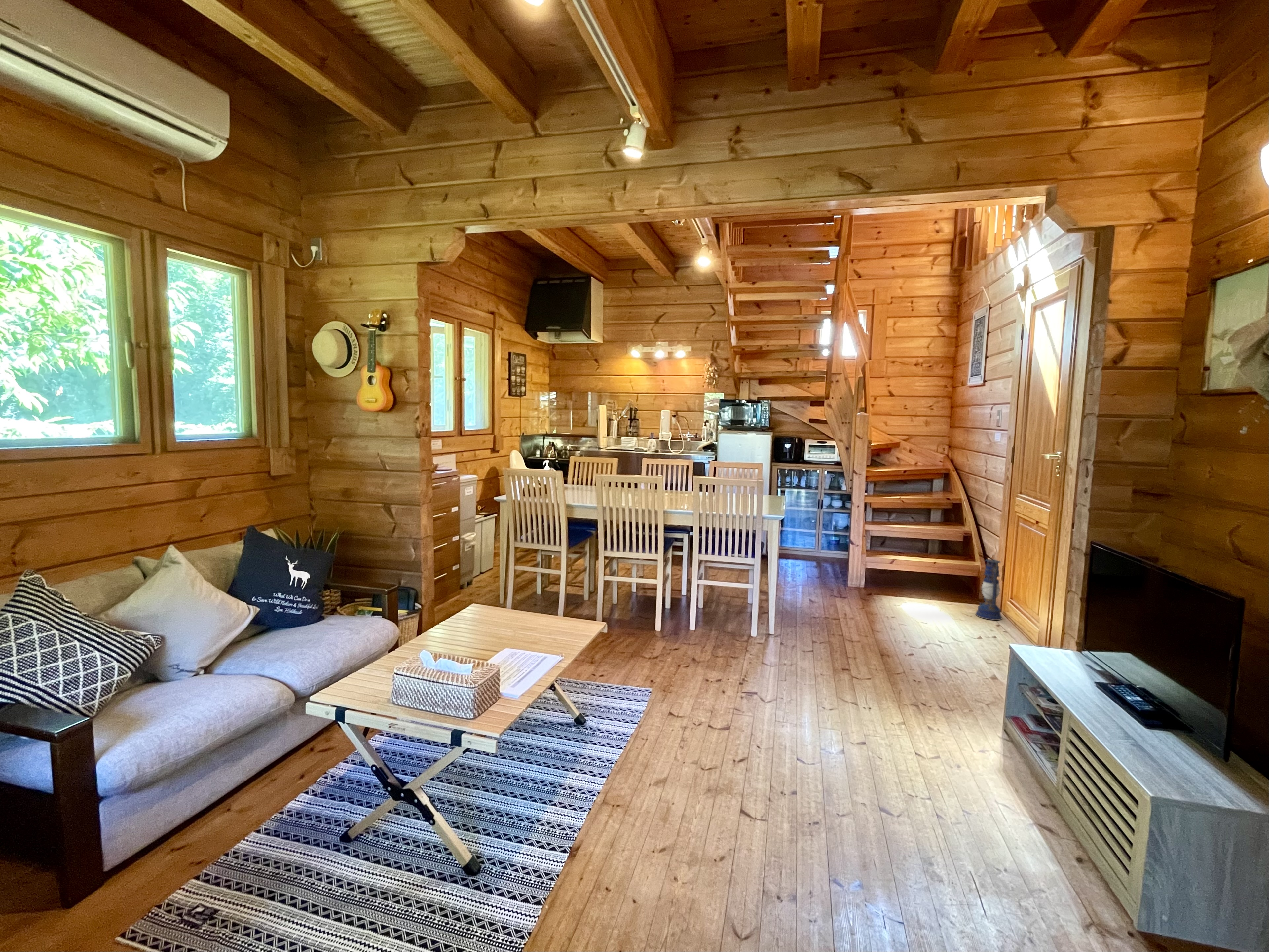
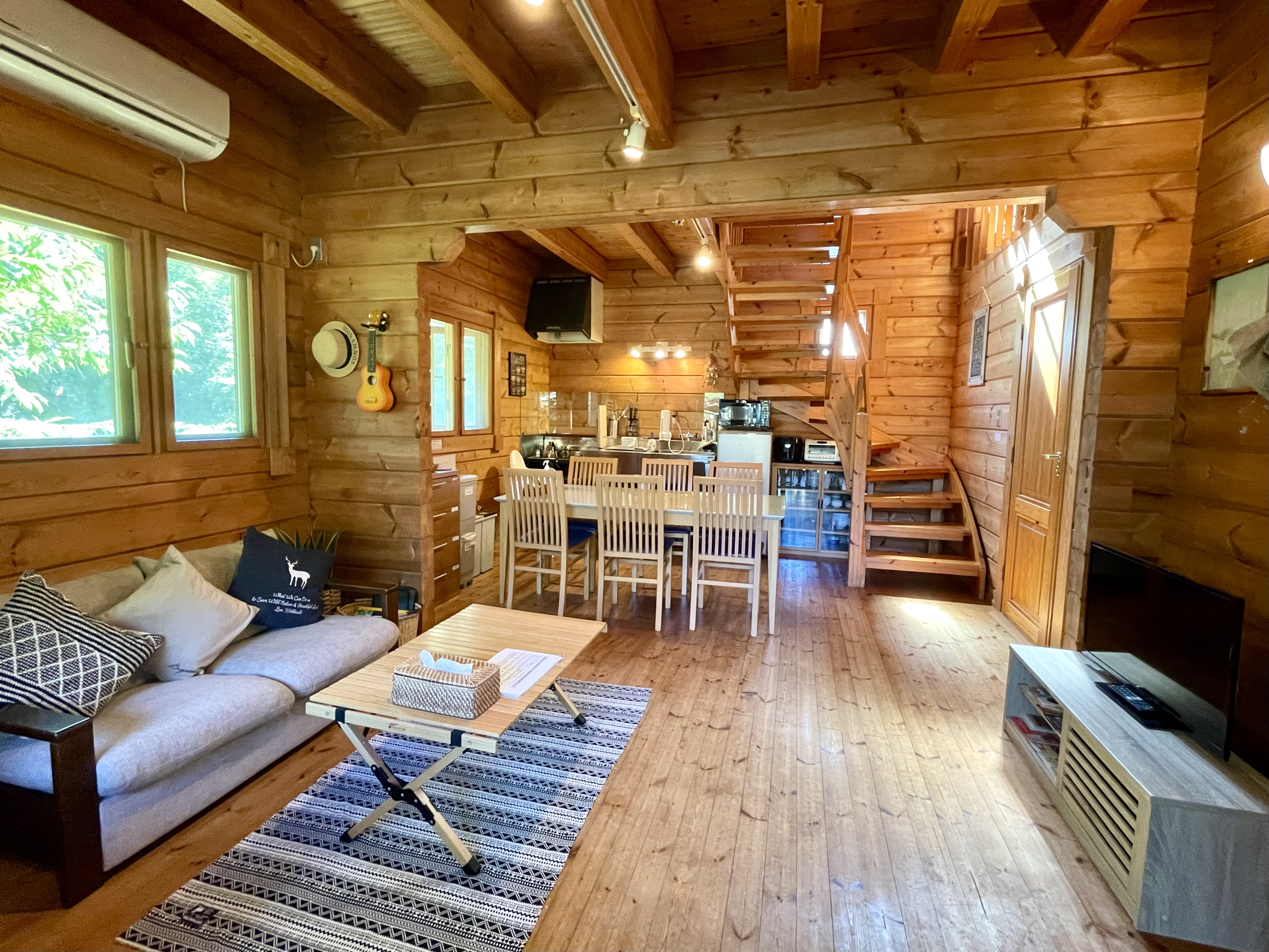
- lantern [975,553,1002,621]
